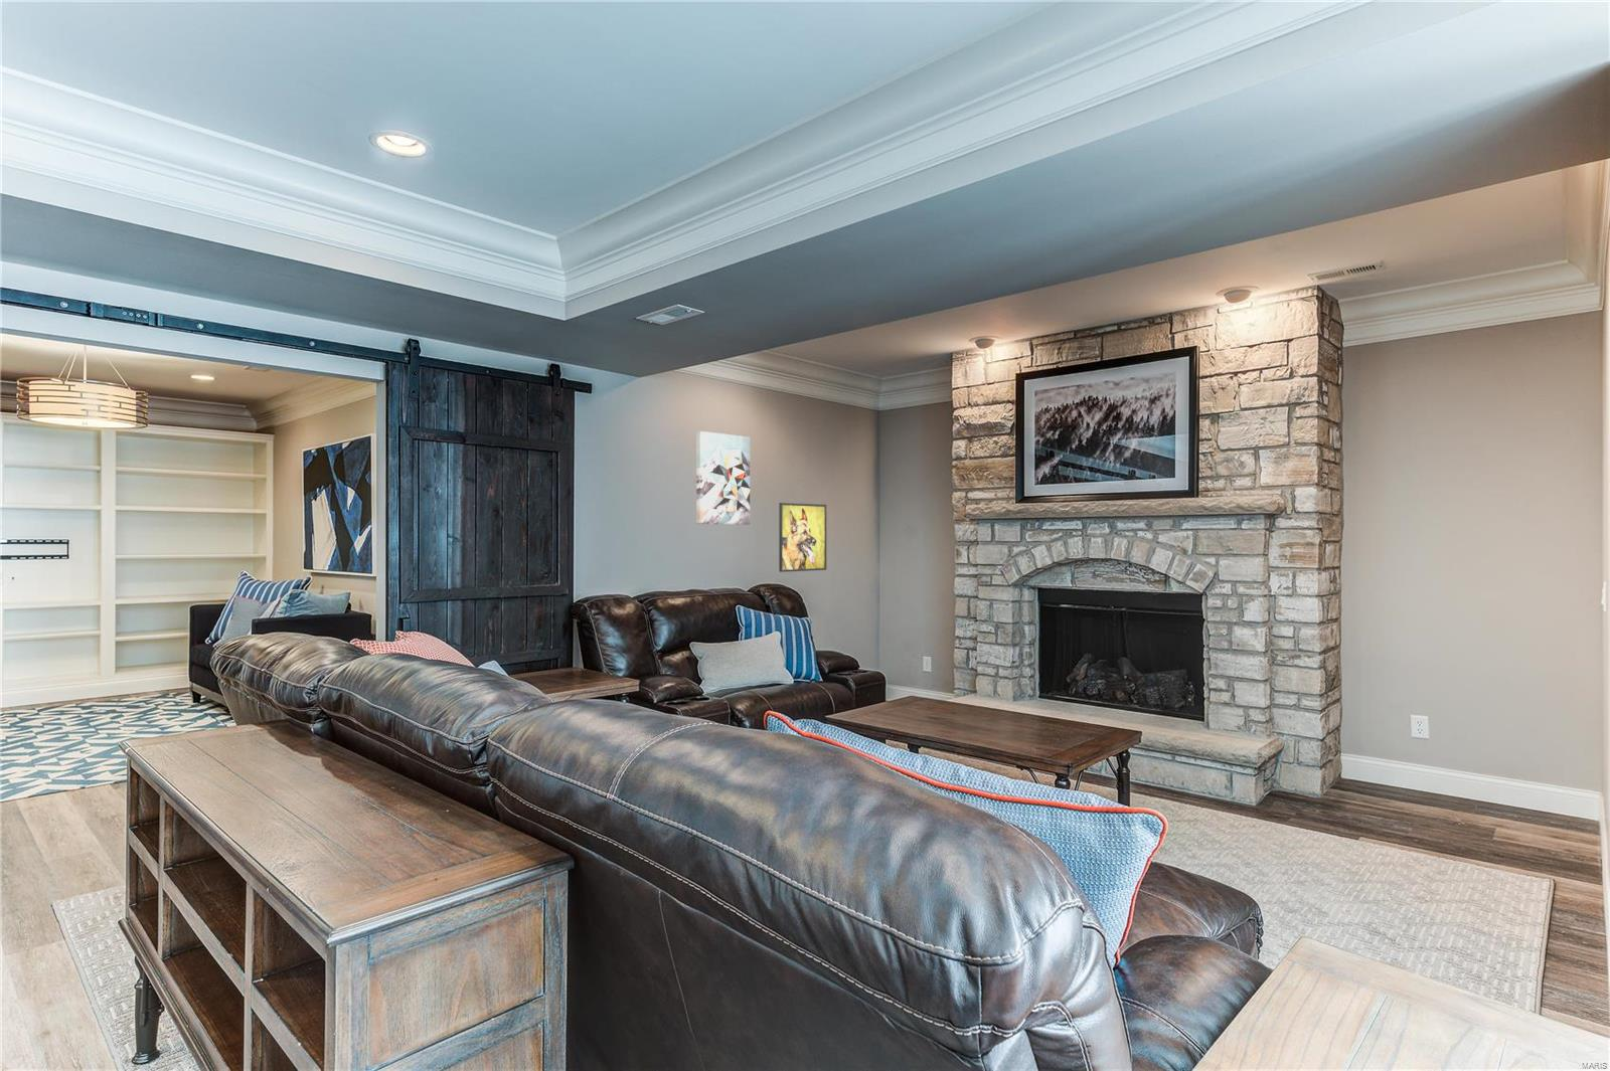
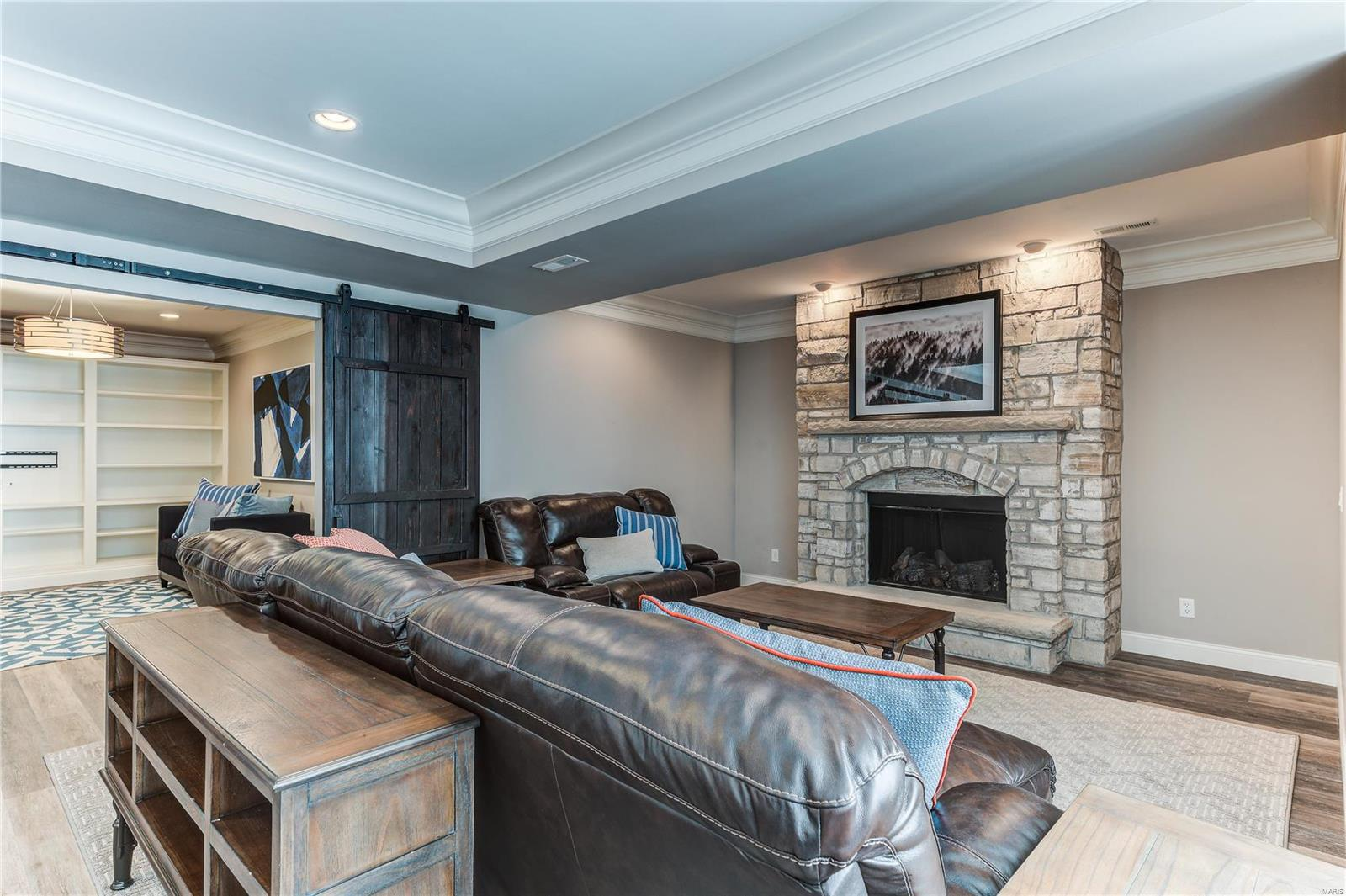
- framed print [777,502,828,574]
- wall art [695,430,751,526]
